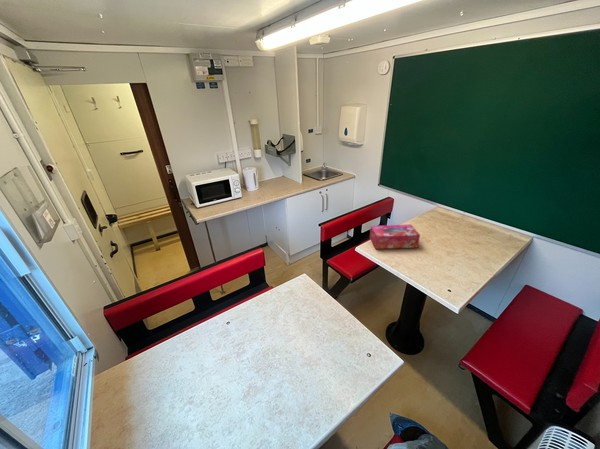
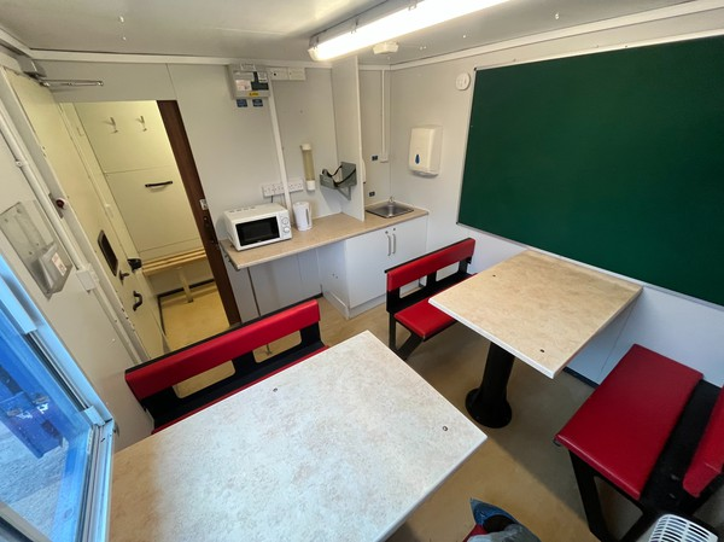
- tissue box [369,224,421,250]
